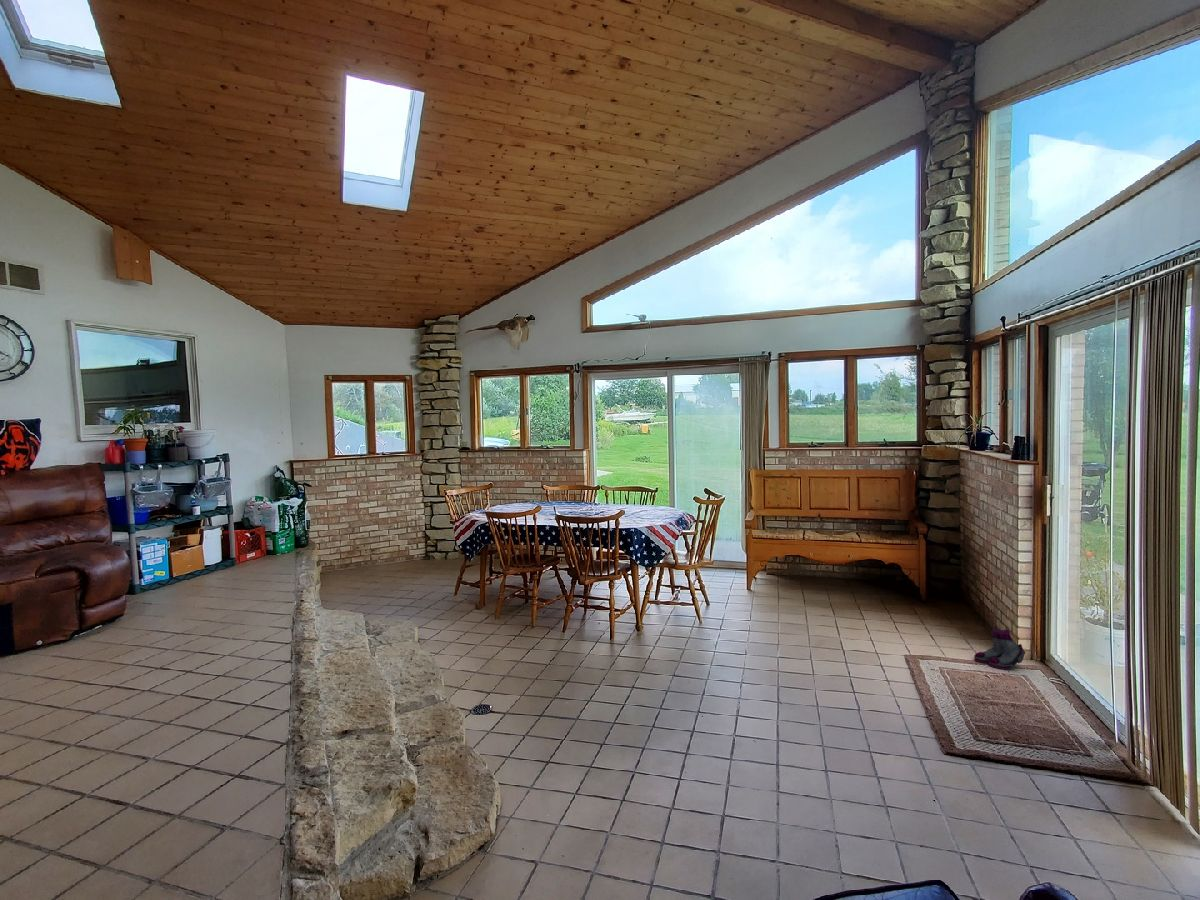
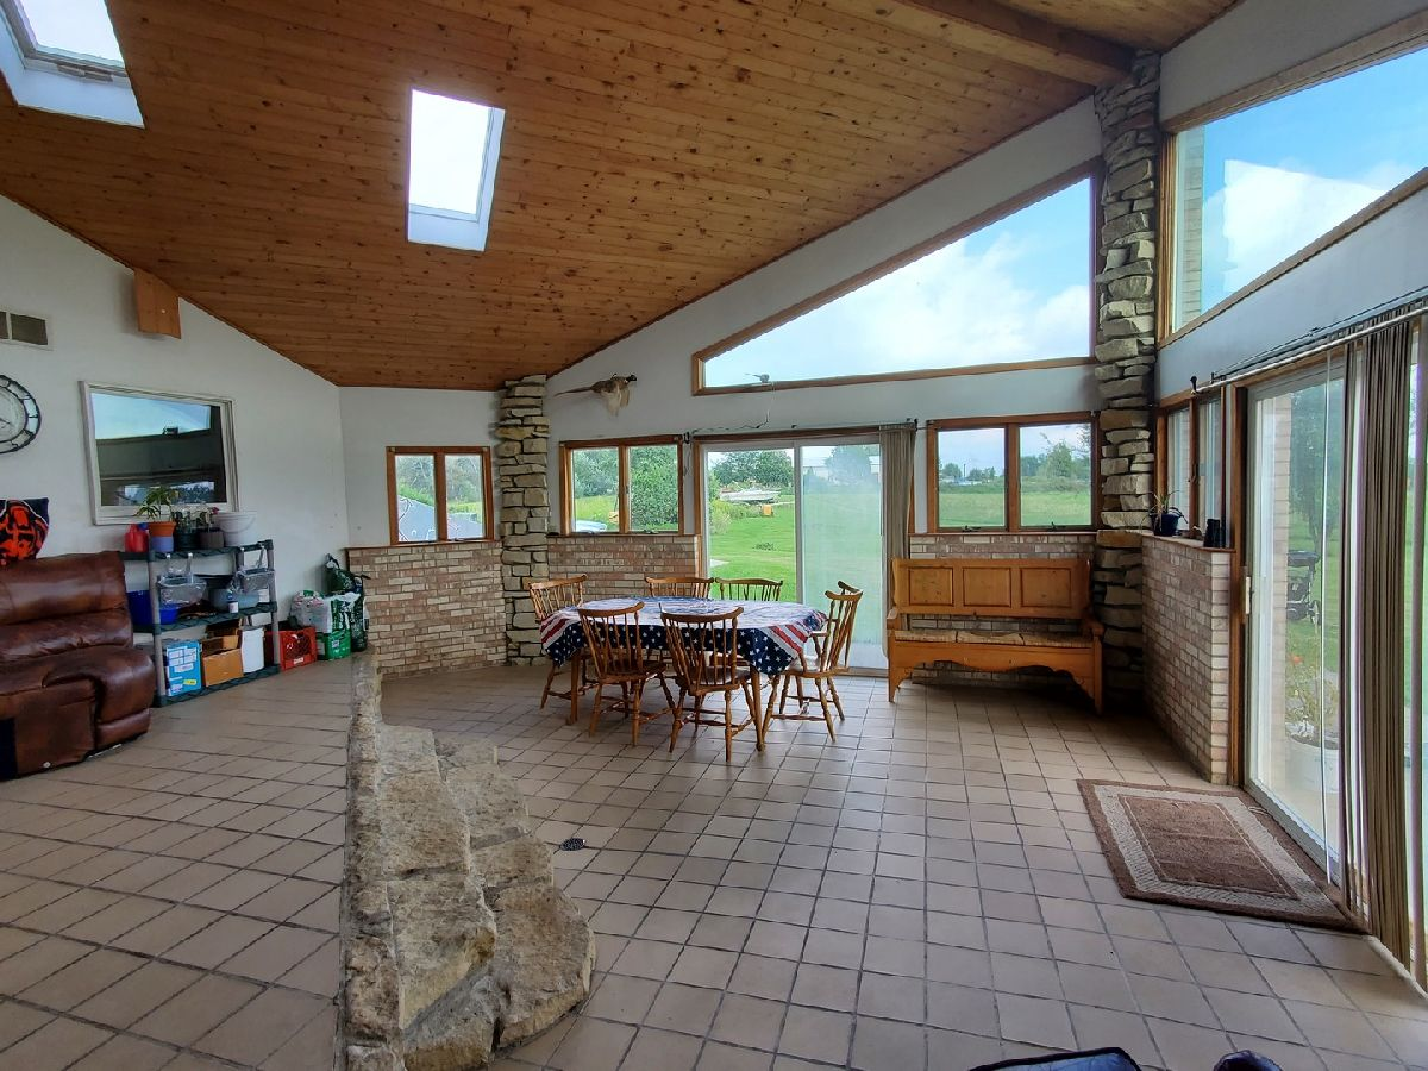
- boots [973,628,1027,670]
